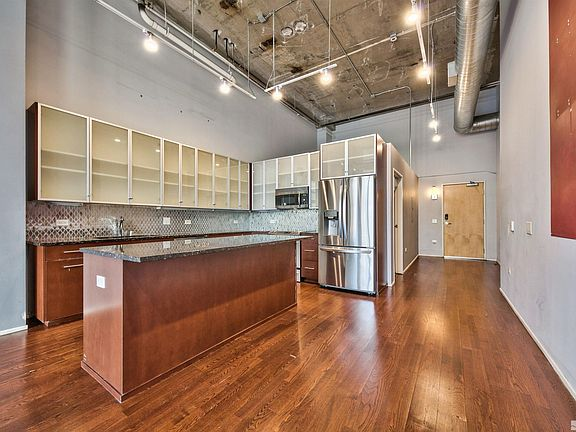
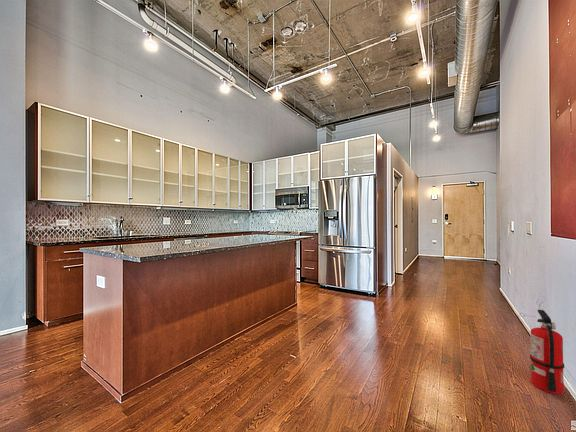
+ fire extinguisher [519,309,565,395]
